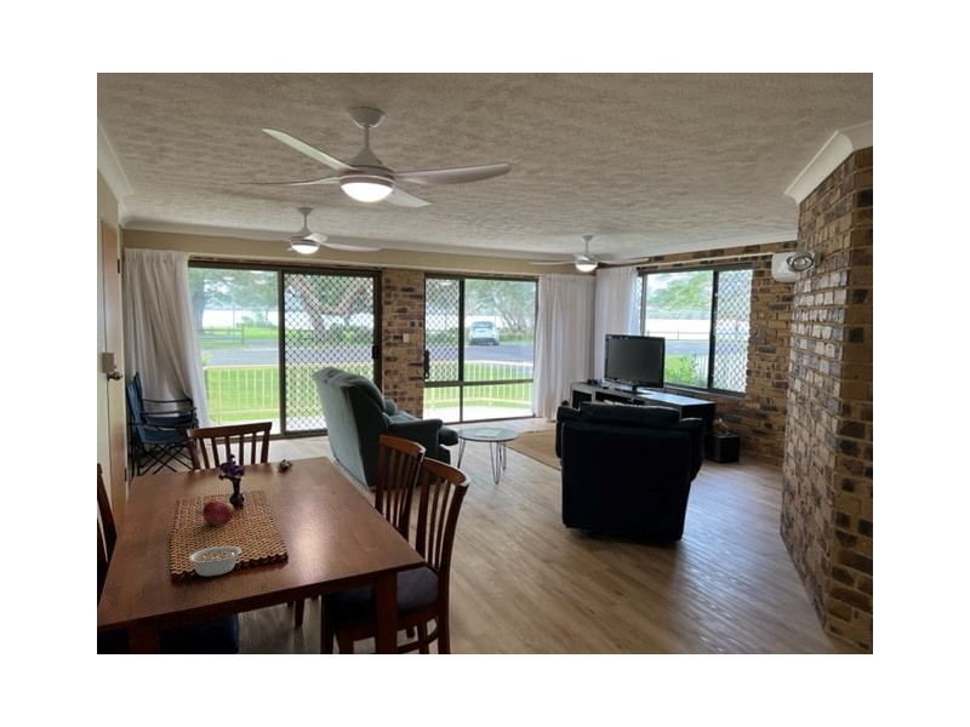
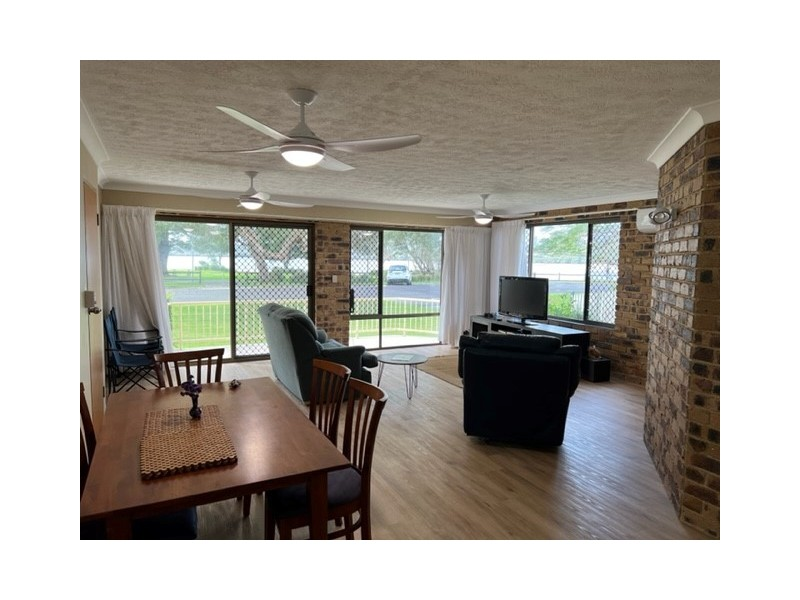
- fruit [201,499,235,526]
- legume [188,545,247,577]
